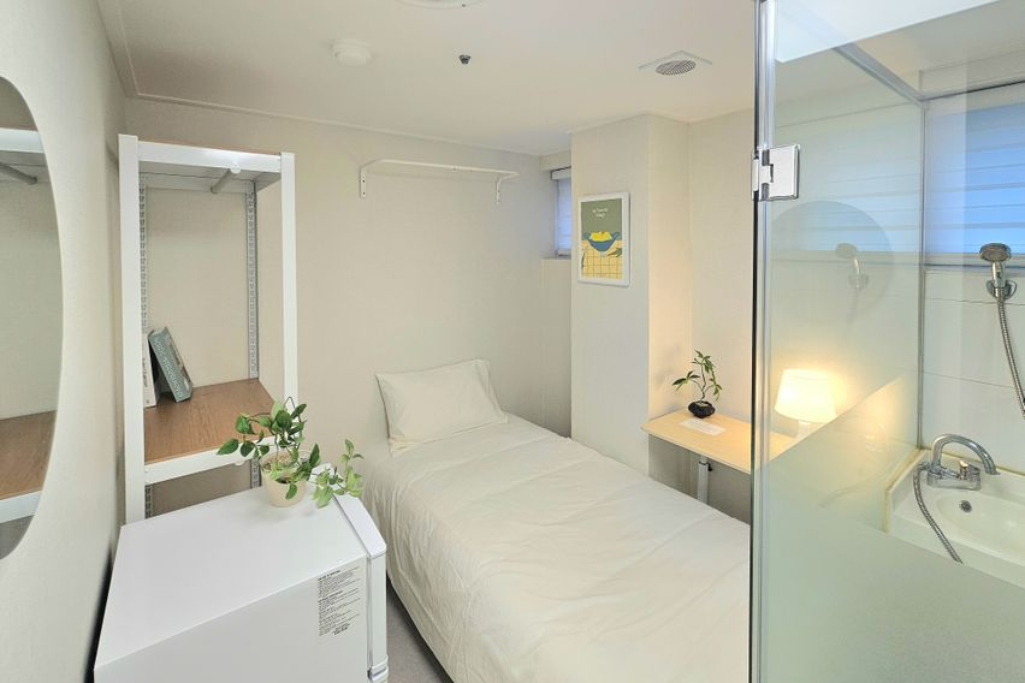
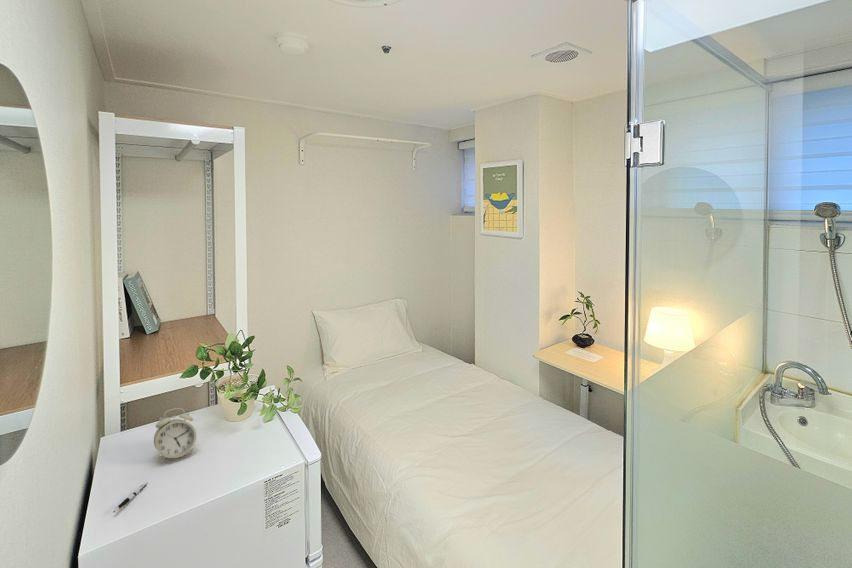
+ alarm clock [153,407,197,463]
+ pen [113,481,149,513]
